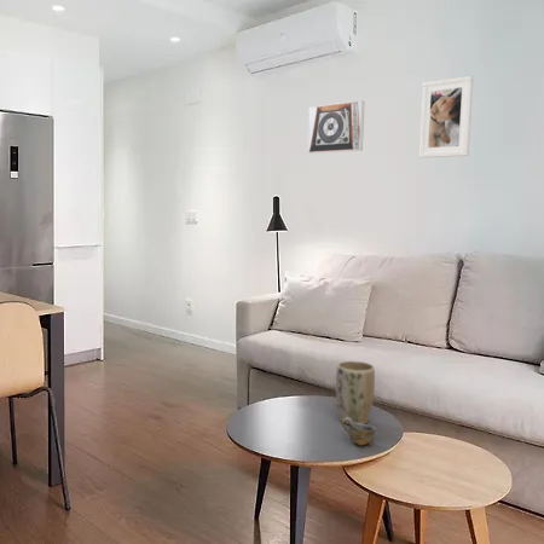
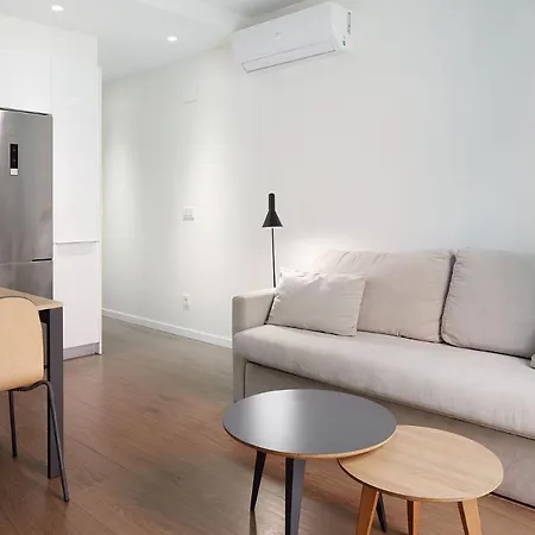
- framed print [306,99,365,155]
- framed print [418,75,474,158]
- cup [341,417,377,446]
- plant pot [335,360,376,426]
